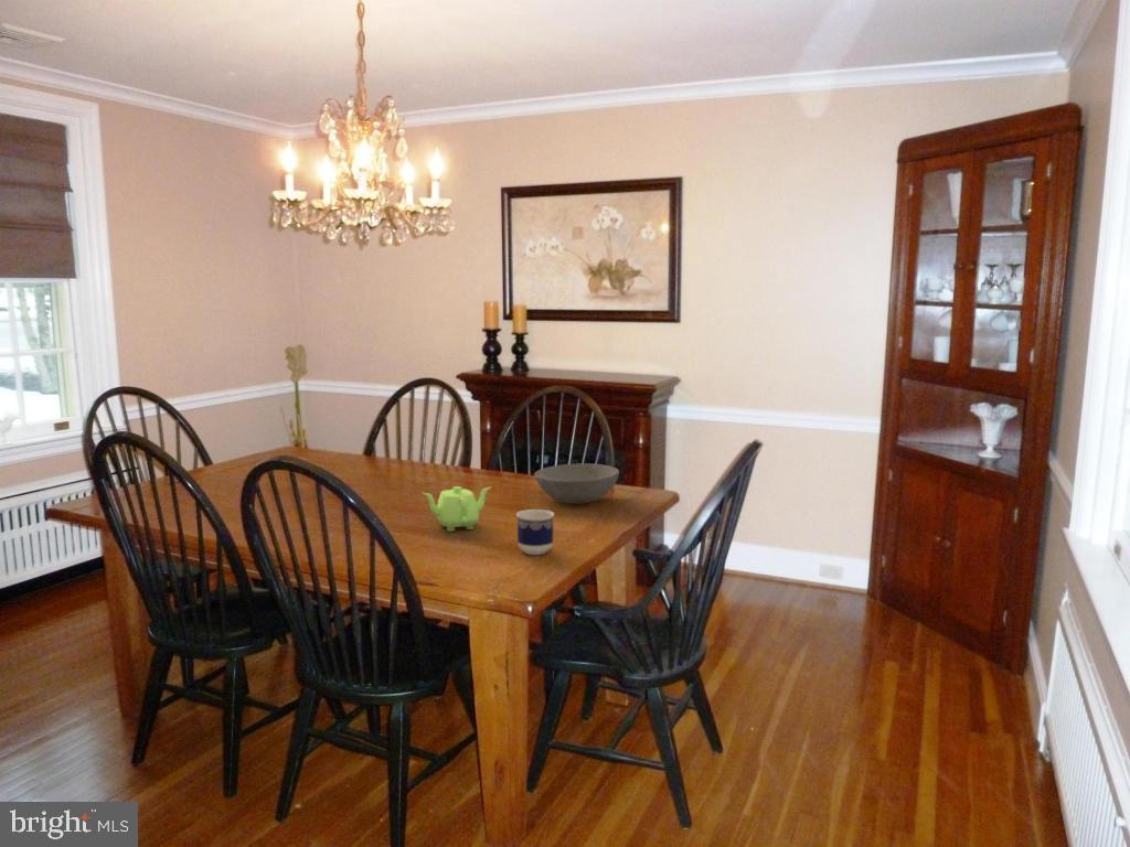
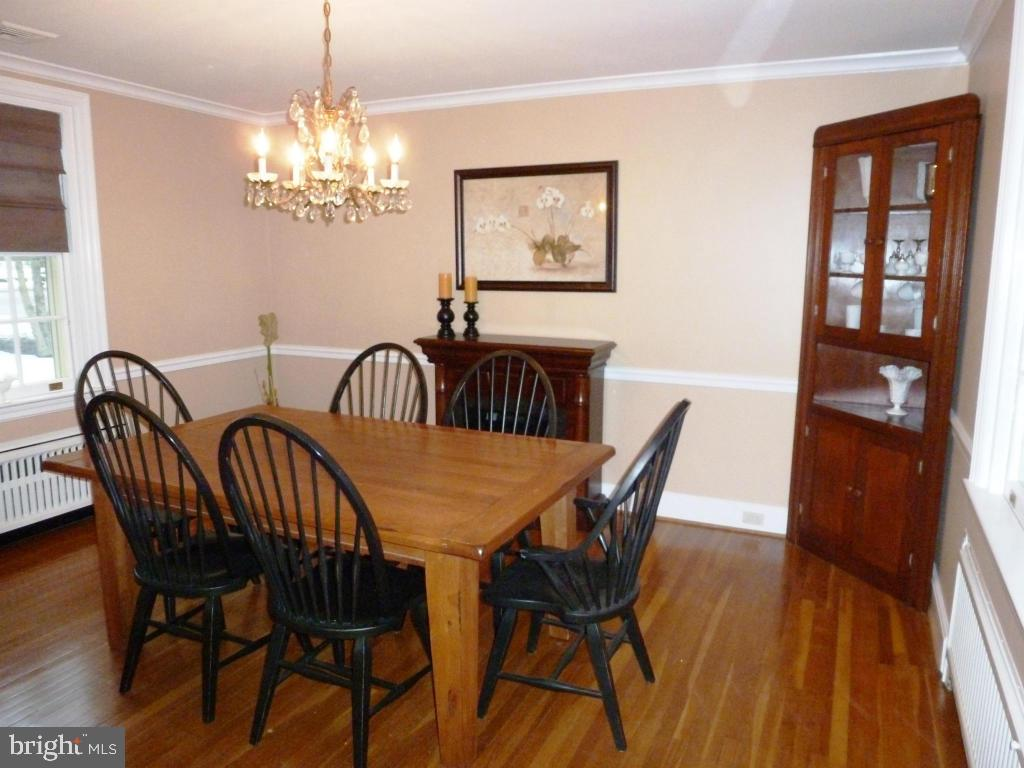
- cup [515,508,555,556]
- bowl [533,462,620,505]
- teapot [420,485,492,533]
